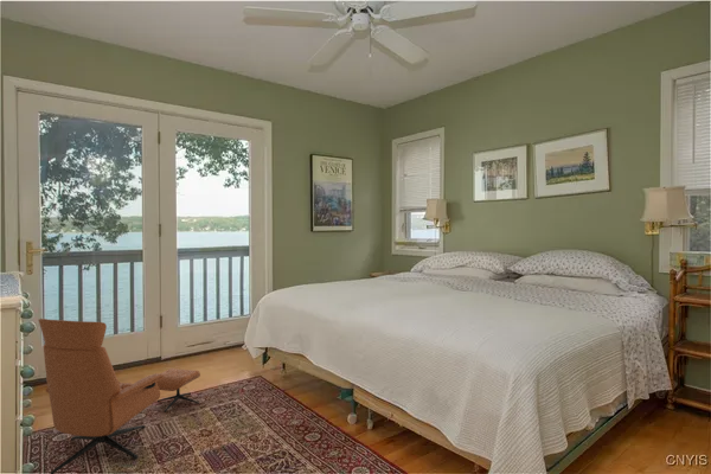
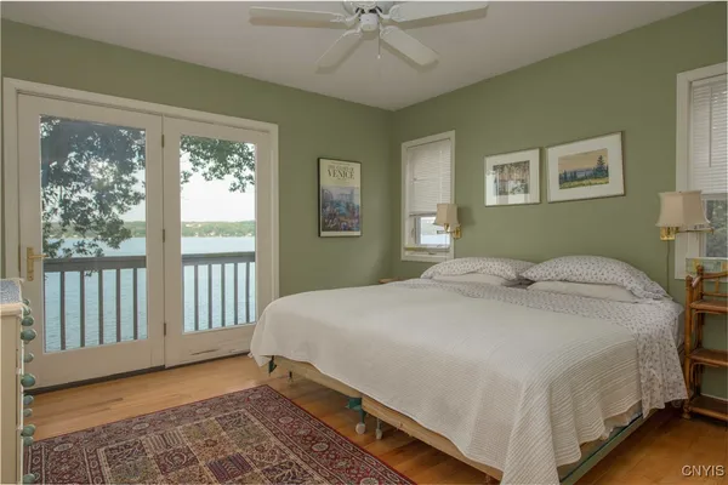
- armchair [38,318,201,474]
